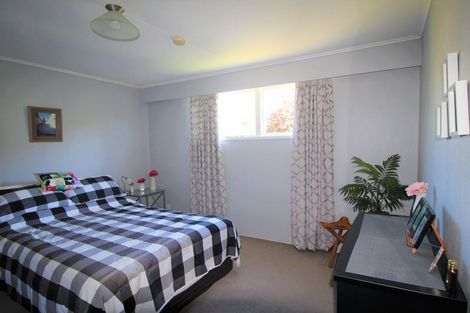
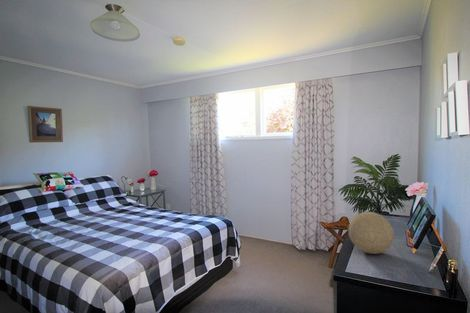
+ decorative ball [348,211,395,255]
